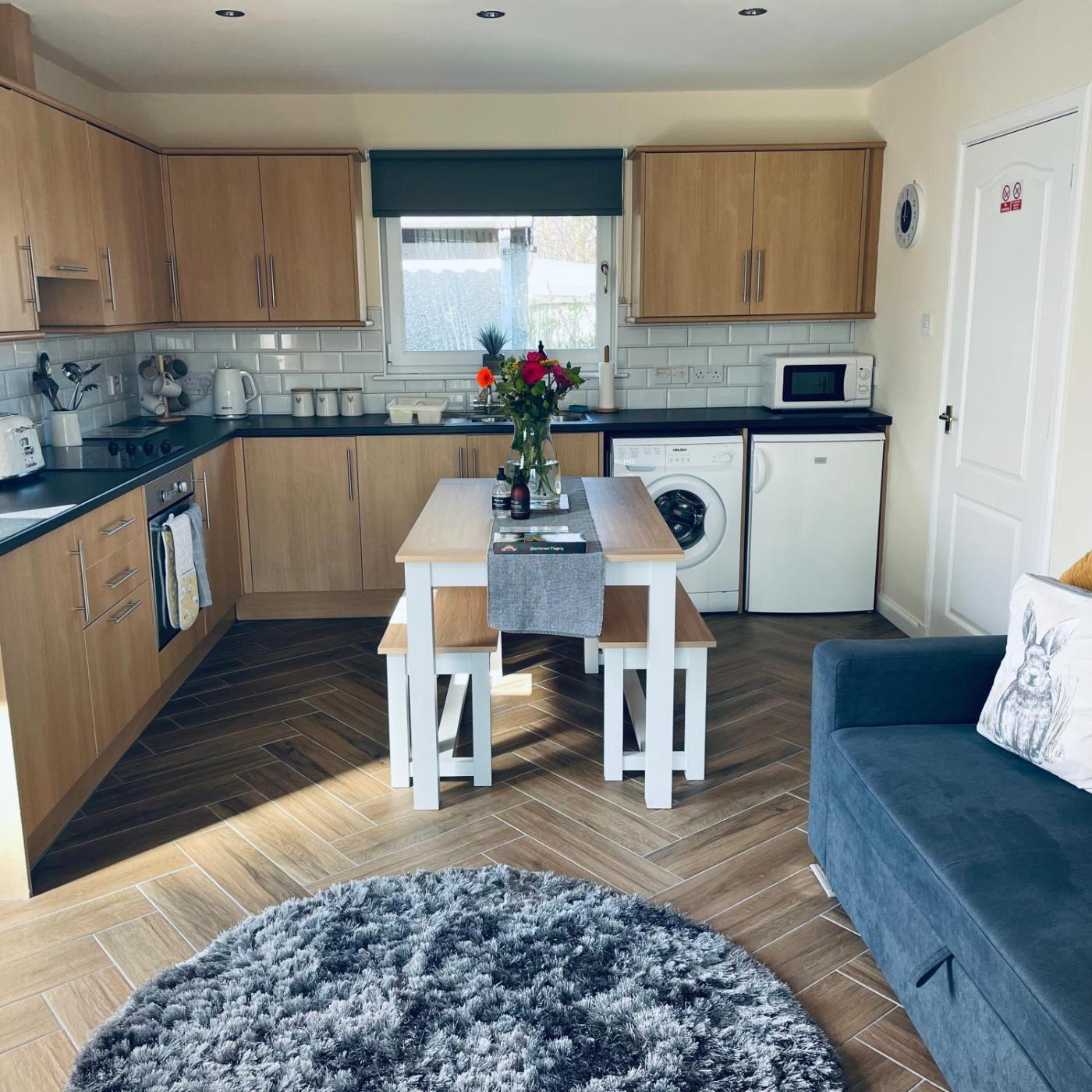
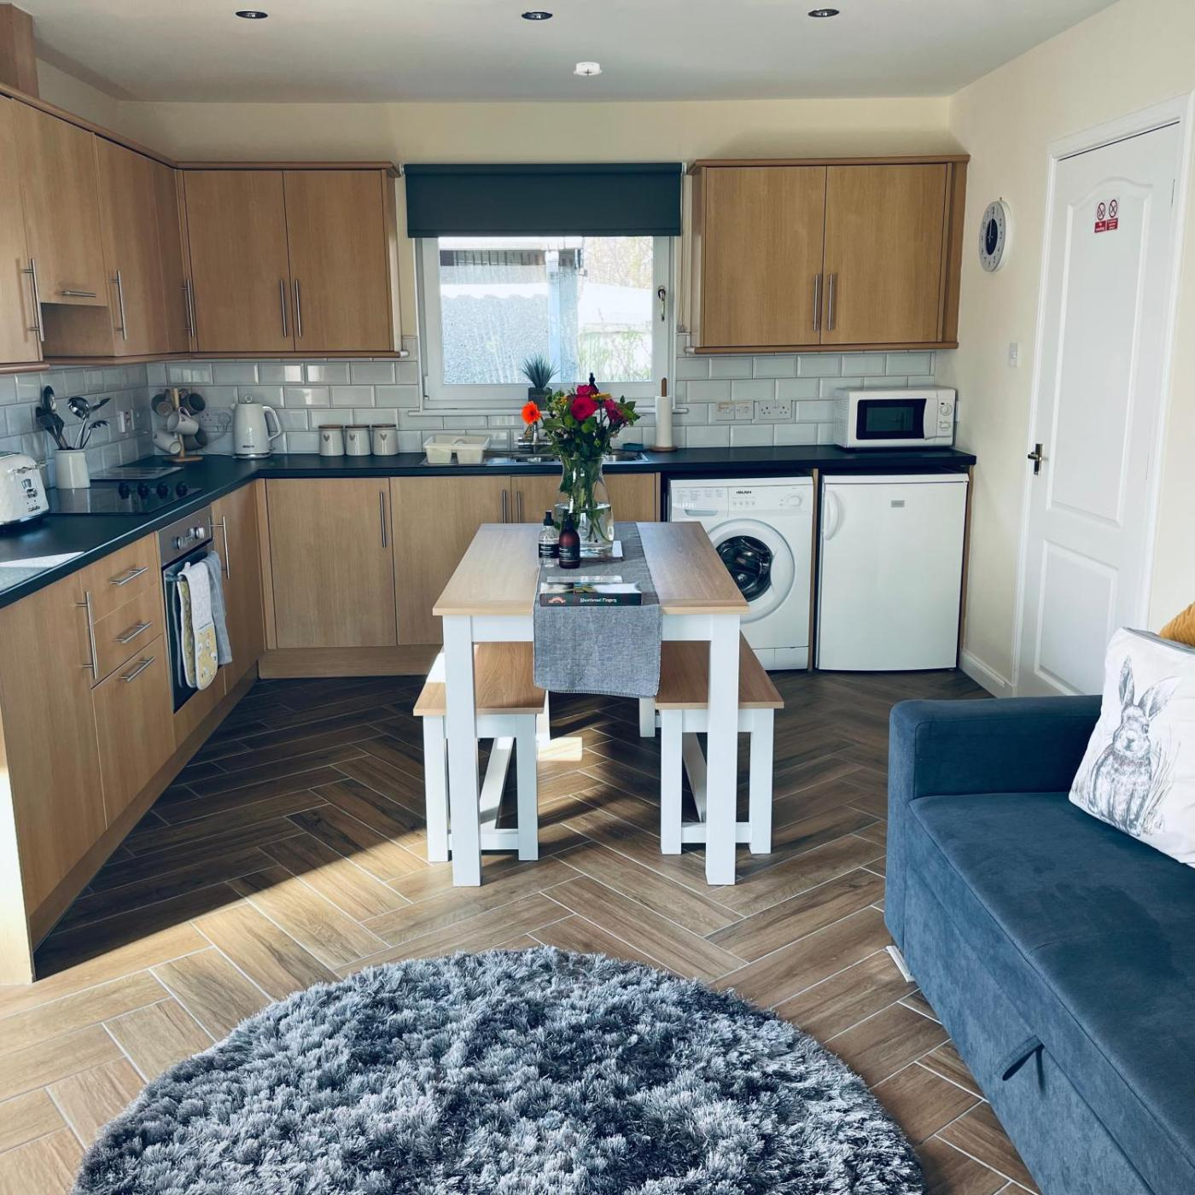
+ smoke detector [572,61,603,77]
